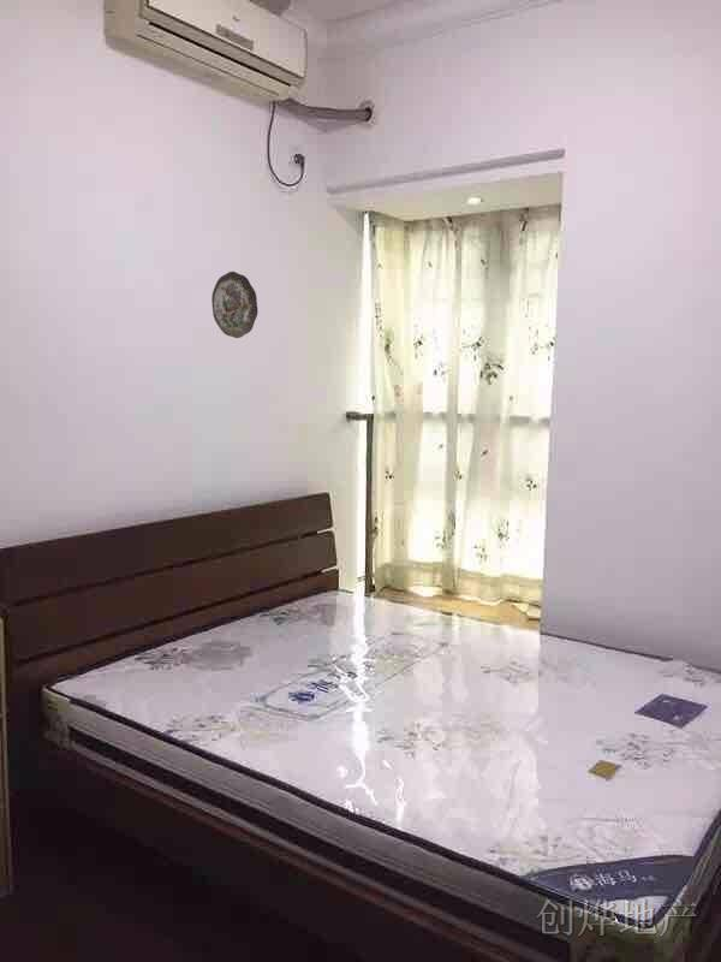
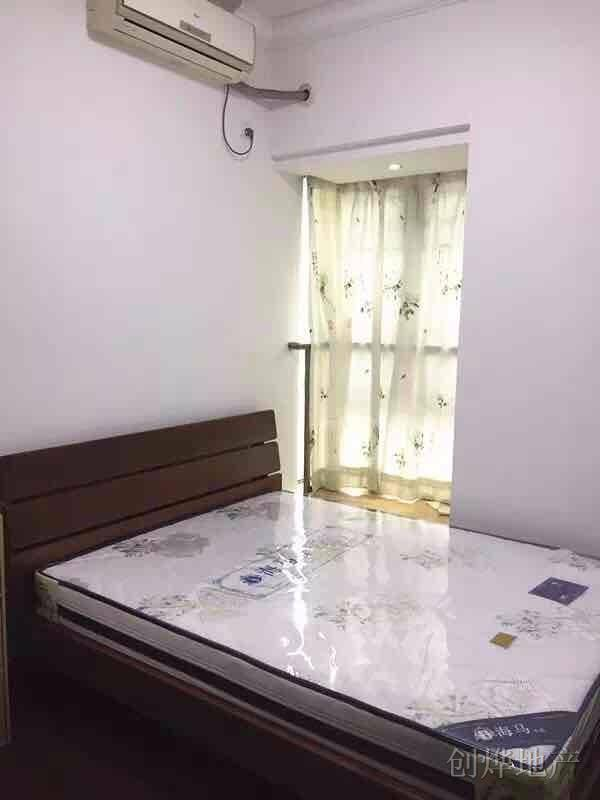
- decorative plate [210,271,258,339]
